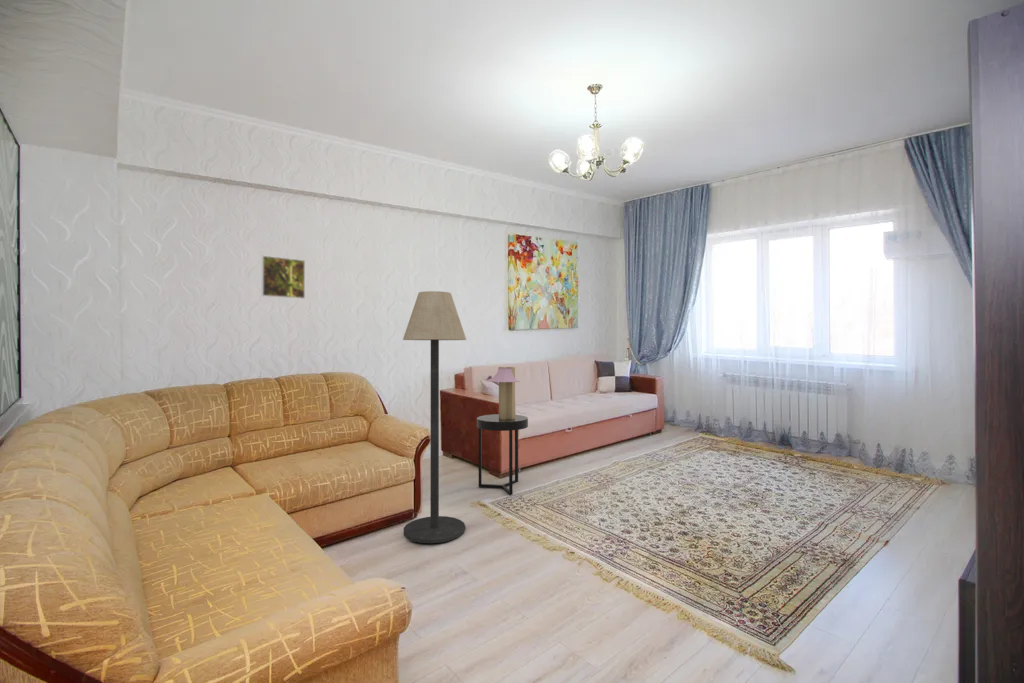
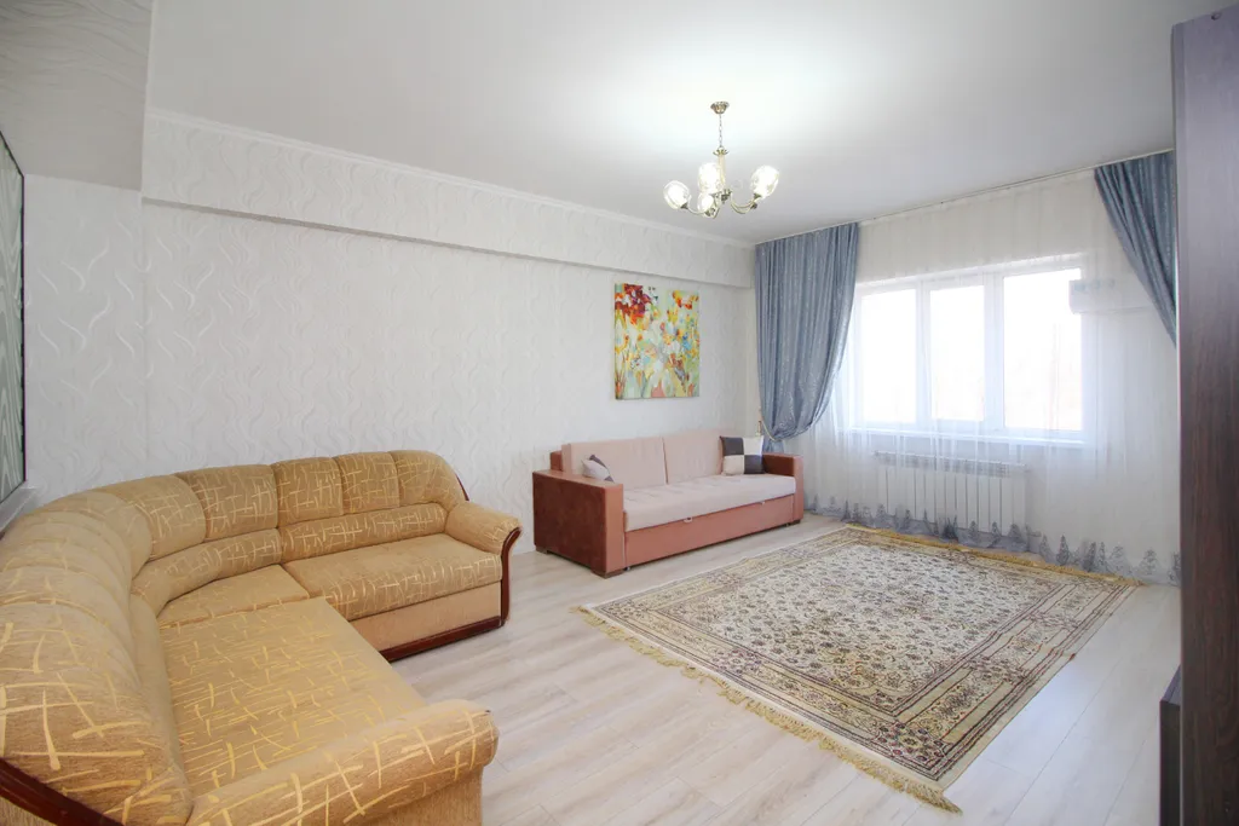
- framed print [261,255,306,300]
- floor lamp [402,290,467,544]
- table lamp [485,366,520,419]
- side table [476,413,529,496]
